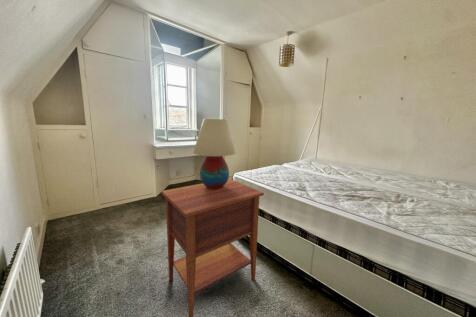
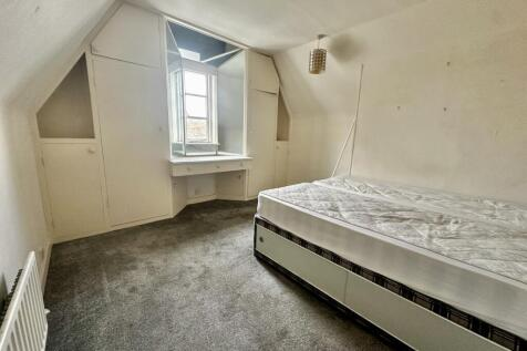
- table lamp [192,118,236,189]
- nightstand [160,178,265,317]
